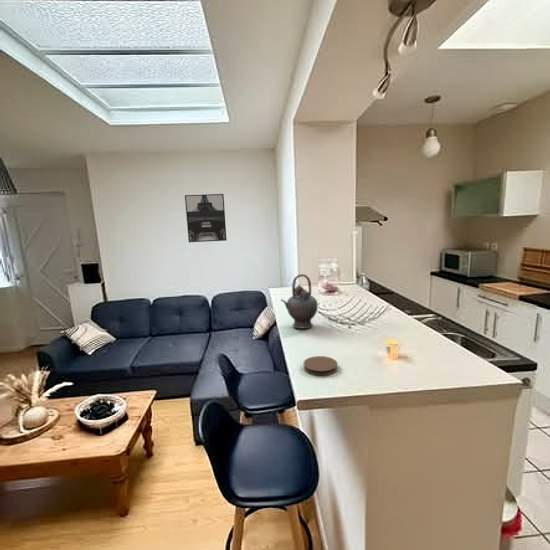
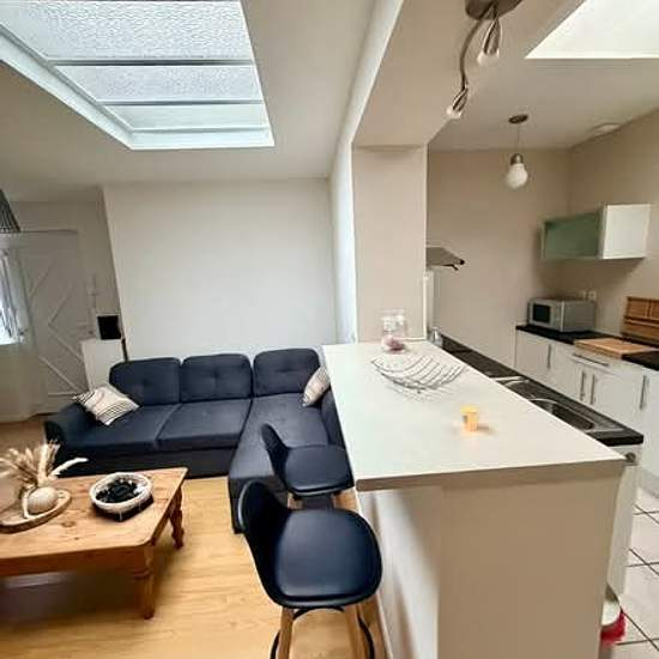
- teapot [280,273,319,329]
- wall art [184,193,228,243]
- coaster [303,355,339,376]
